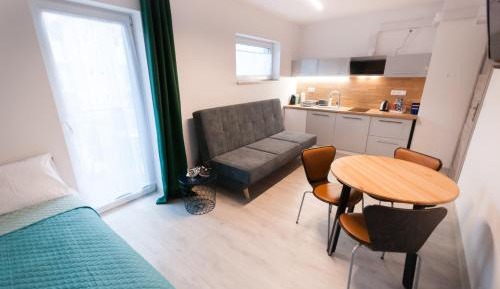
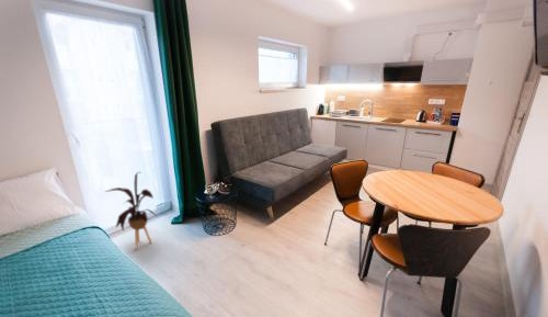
+ house plant [103,171,158,250]
